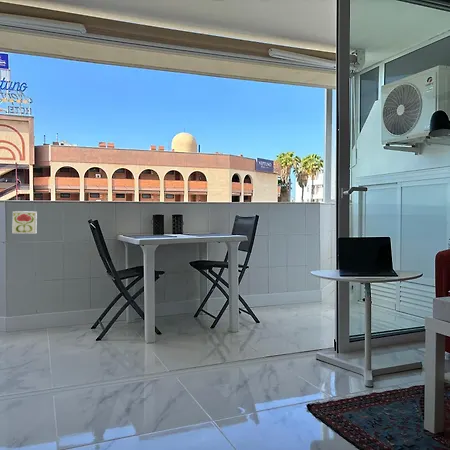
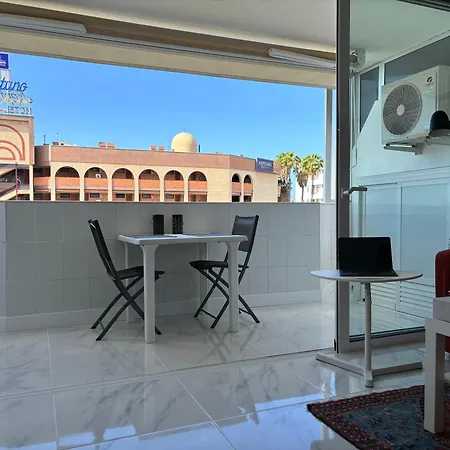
- decorative tile [11,210,38,235]
